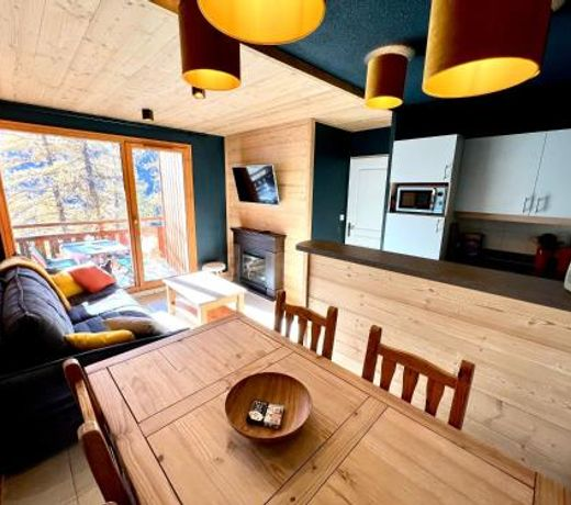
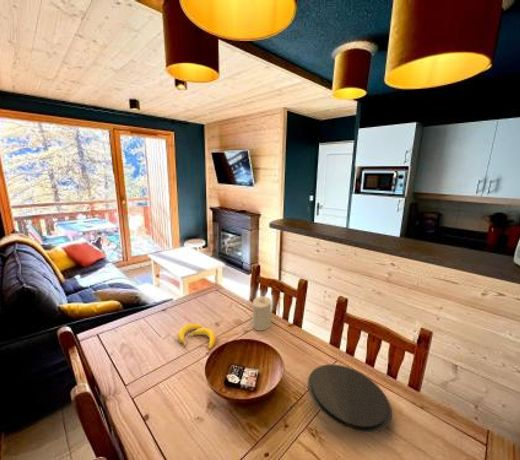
+ banana [176,323,217,350]
+ candle [251,295,272,332]
+ plate [307,363,393,434]
